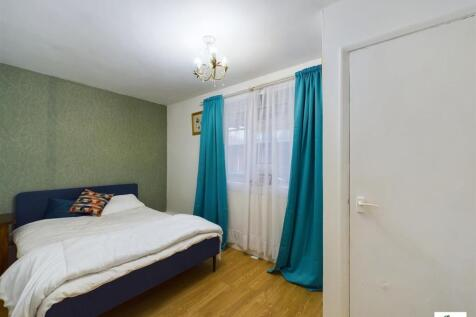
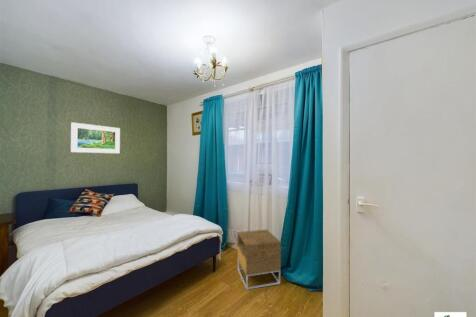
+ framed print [70,121,121,154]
+ nightstand [236,228,282,291]
